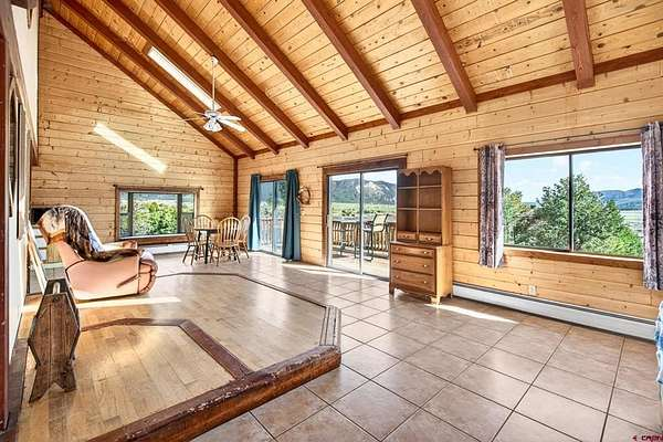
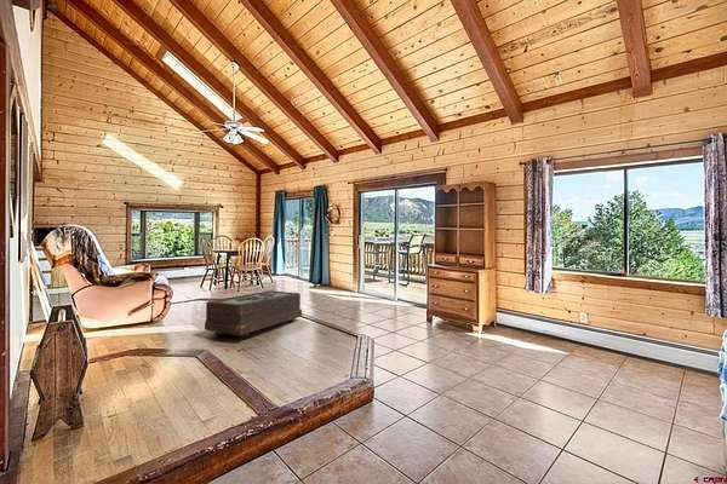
+ coffee table [204,289,303,338]
